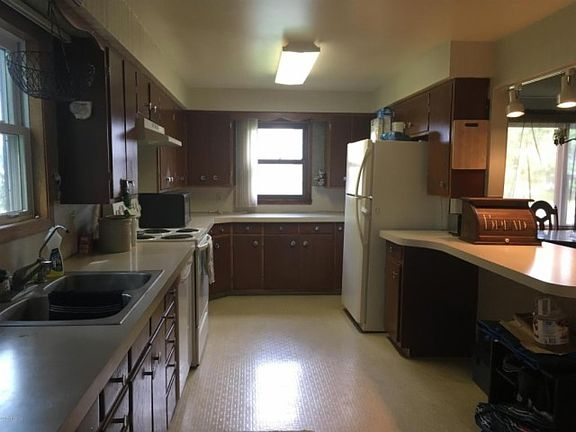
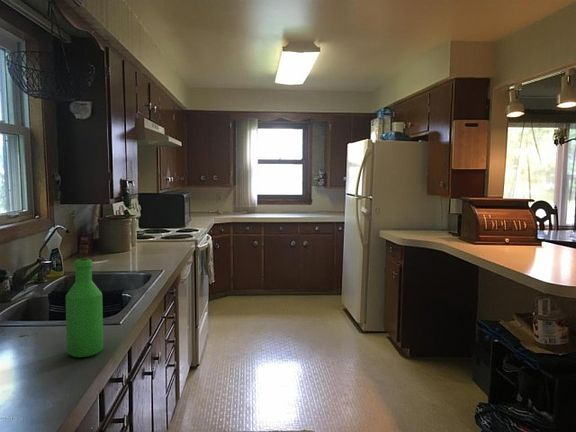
+ bottle [65,258,104,358]
